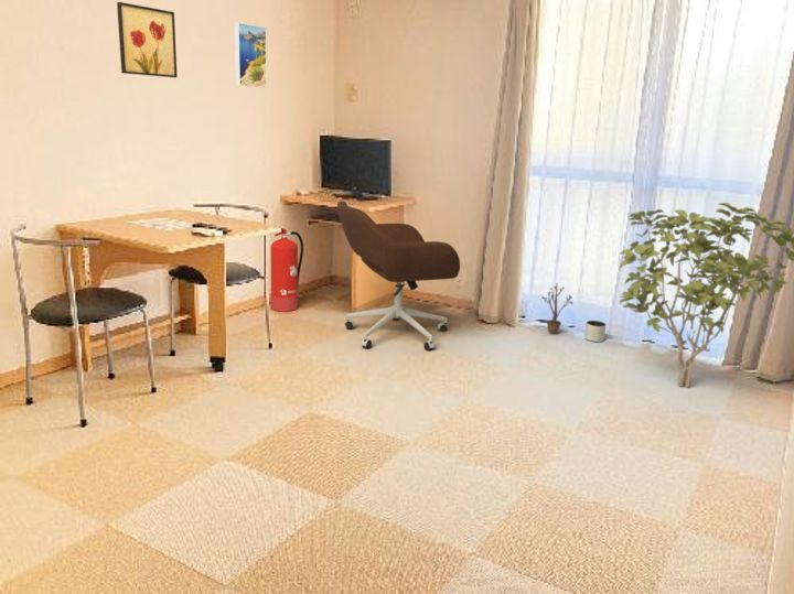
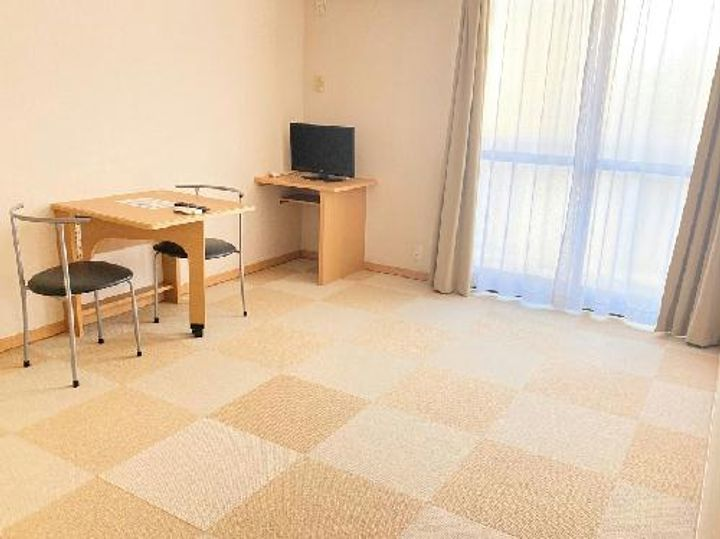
- decorative plant [533,282,573,335]
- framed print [234,21,268,89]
- planter [583,320,607,343]
- shrub [618,202,794,388]
- fire extinguisher [270,227,304,313]
- wall art [116,1,179,78]
- office chair [336,199,461,352]
